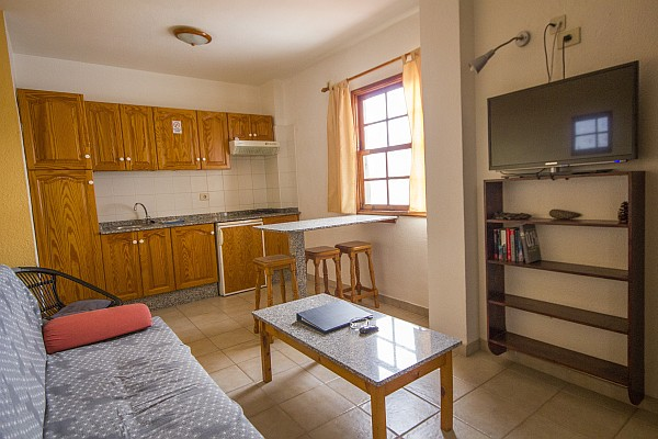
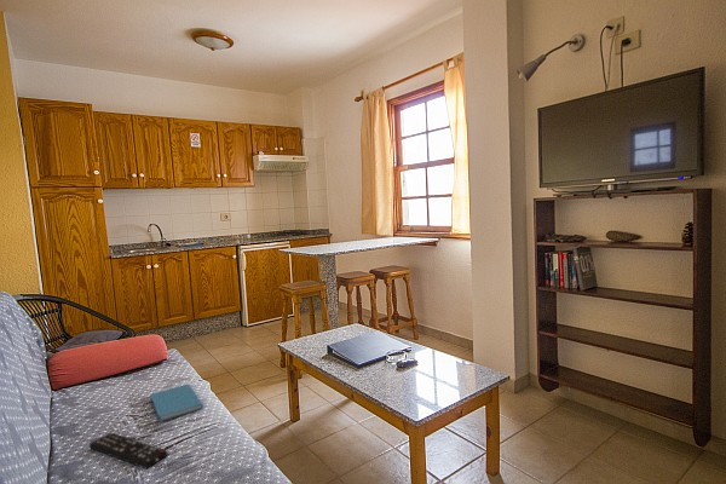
+ remote control [88,432,168,469]
+ book [150,384,204,422]
